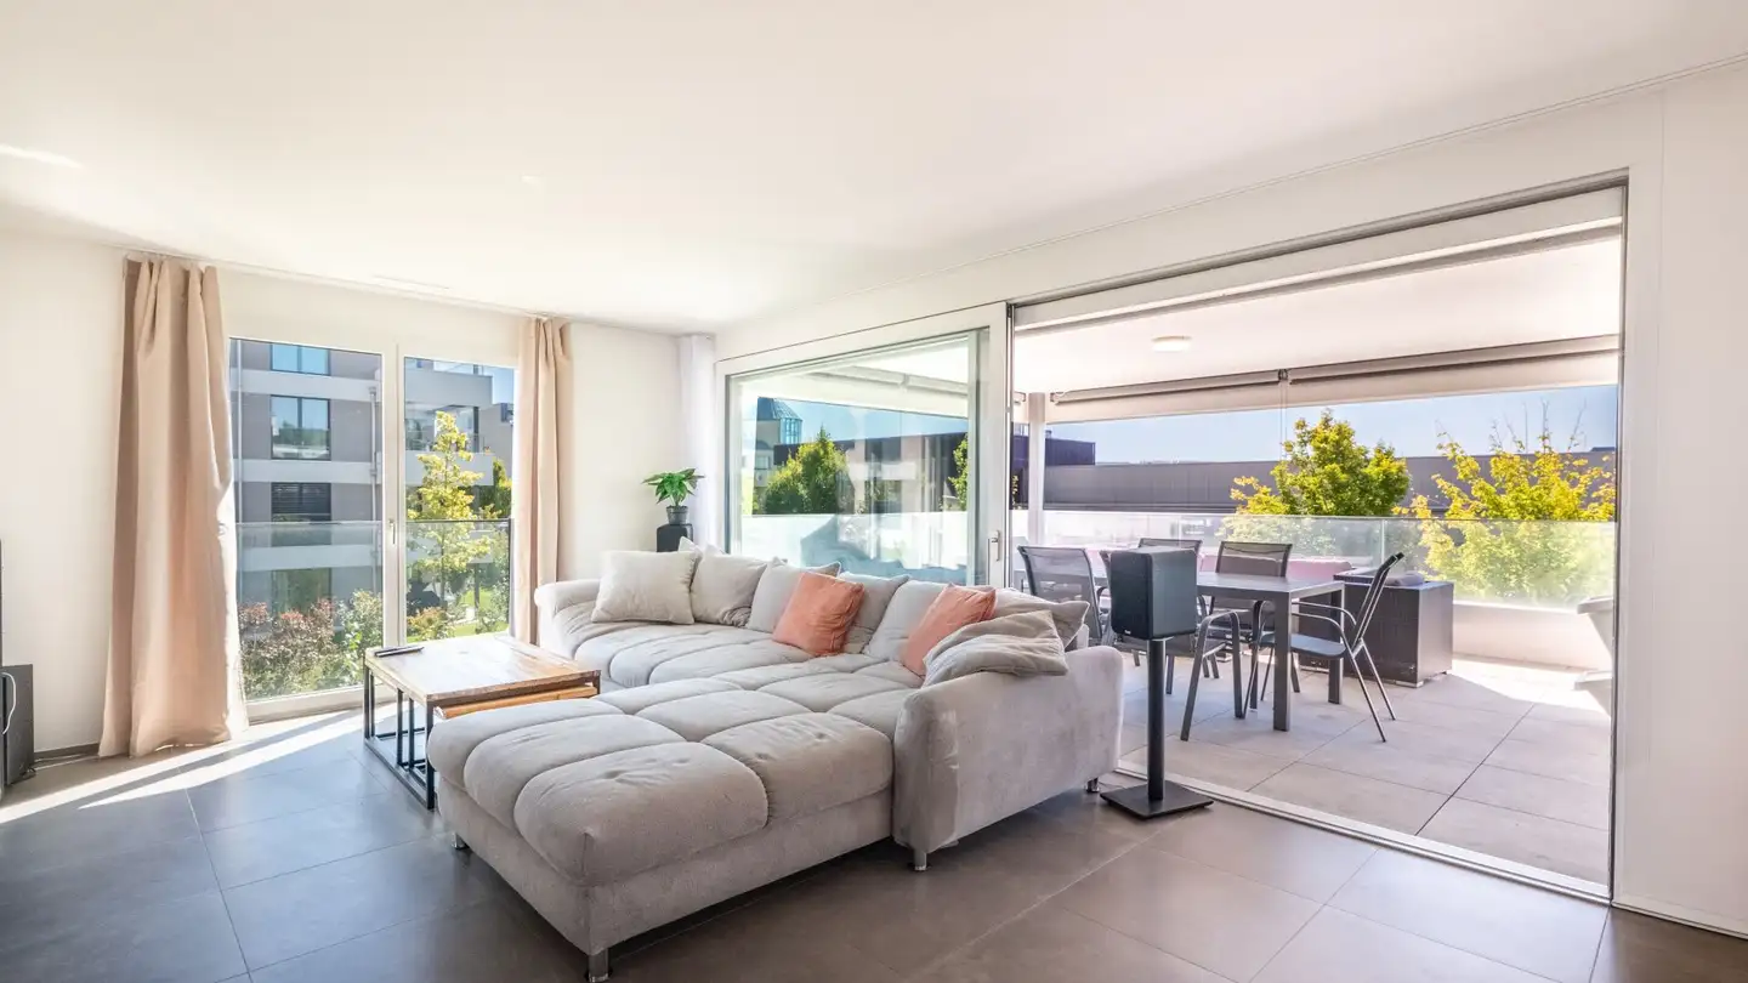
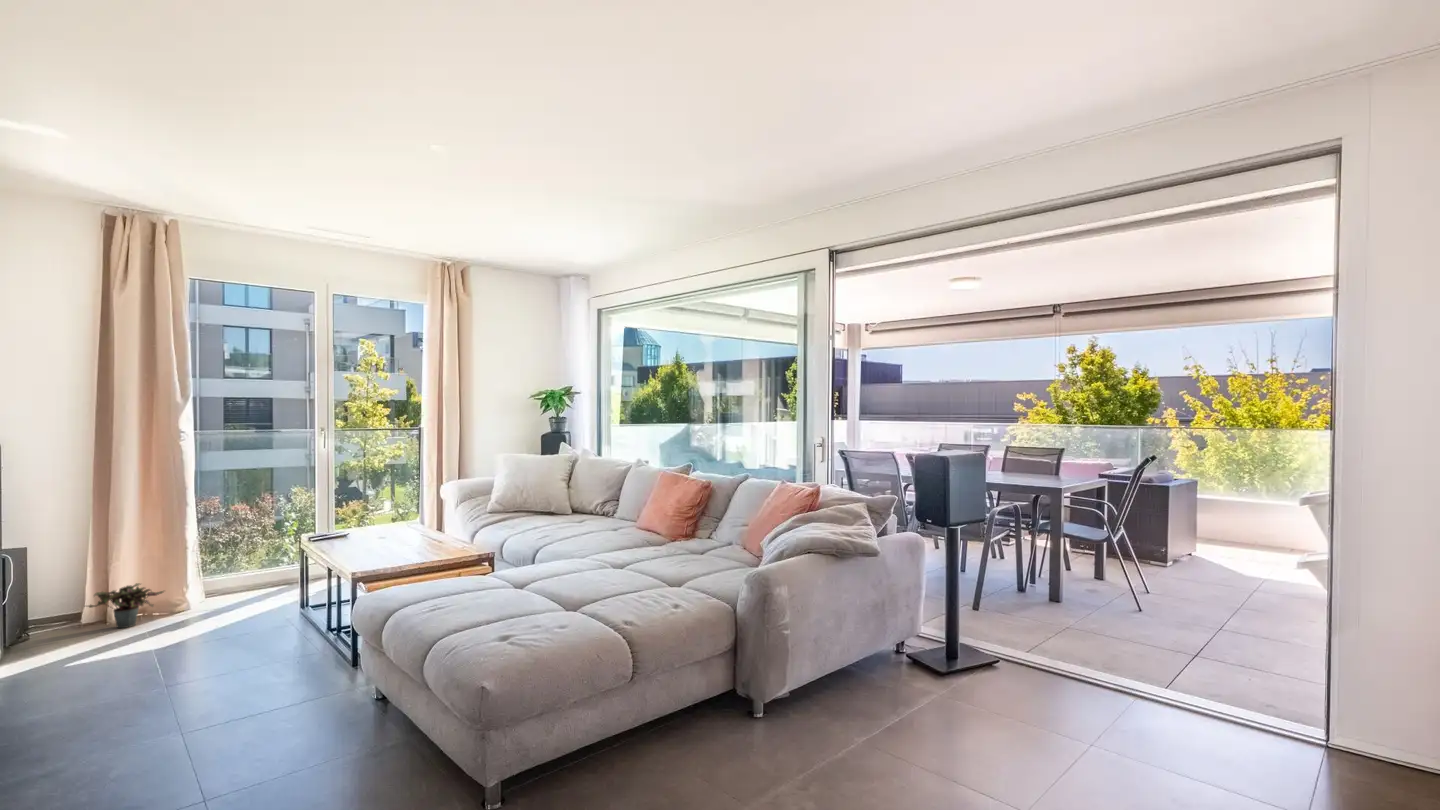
+ potted plant [84,582,166,629]
